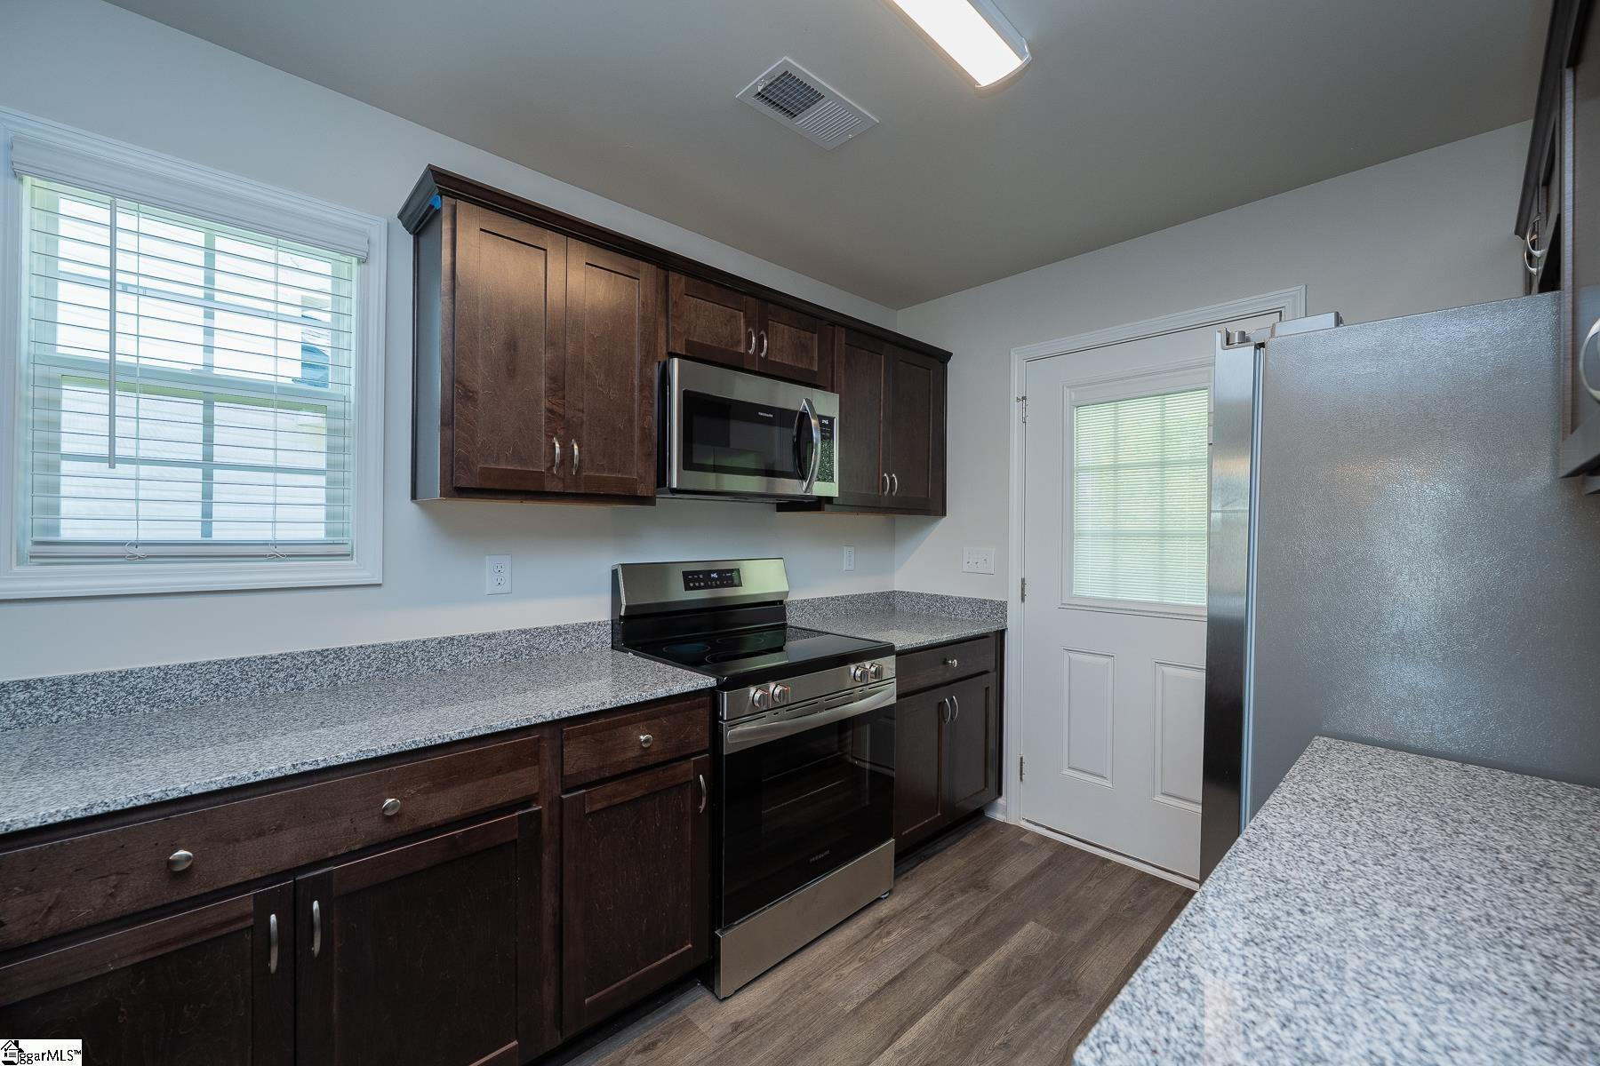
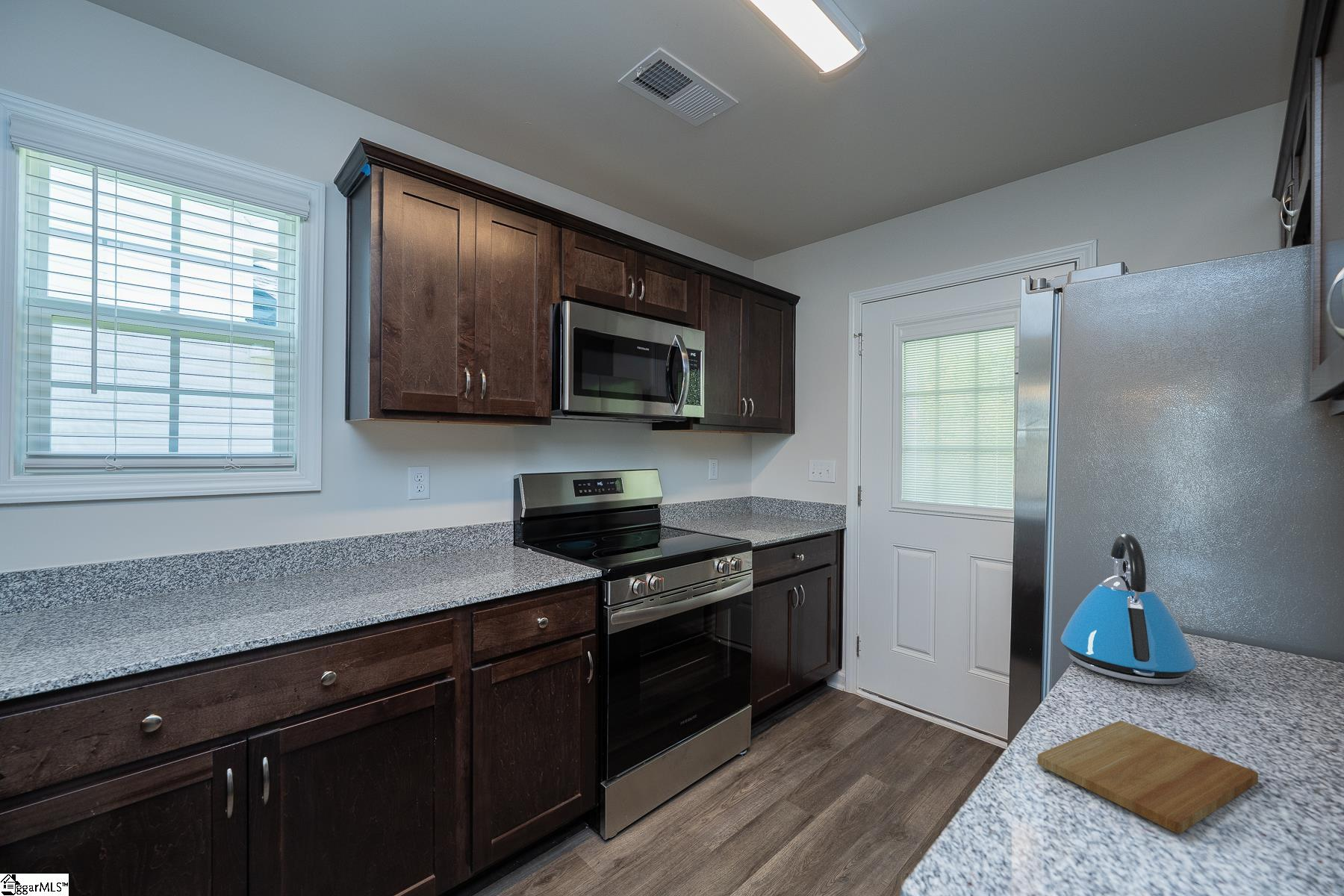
+ kettle [1060,533,1198,685]
+ cutting board [1037,720,1259,834]
